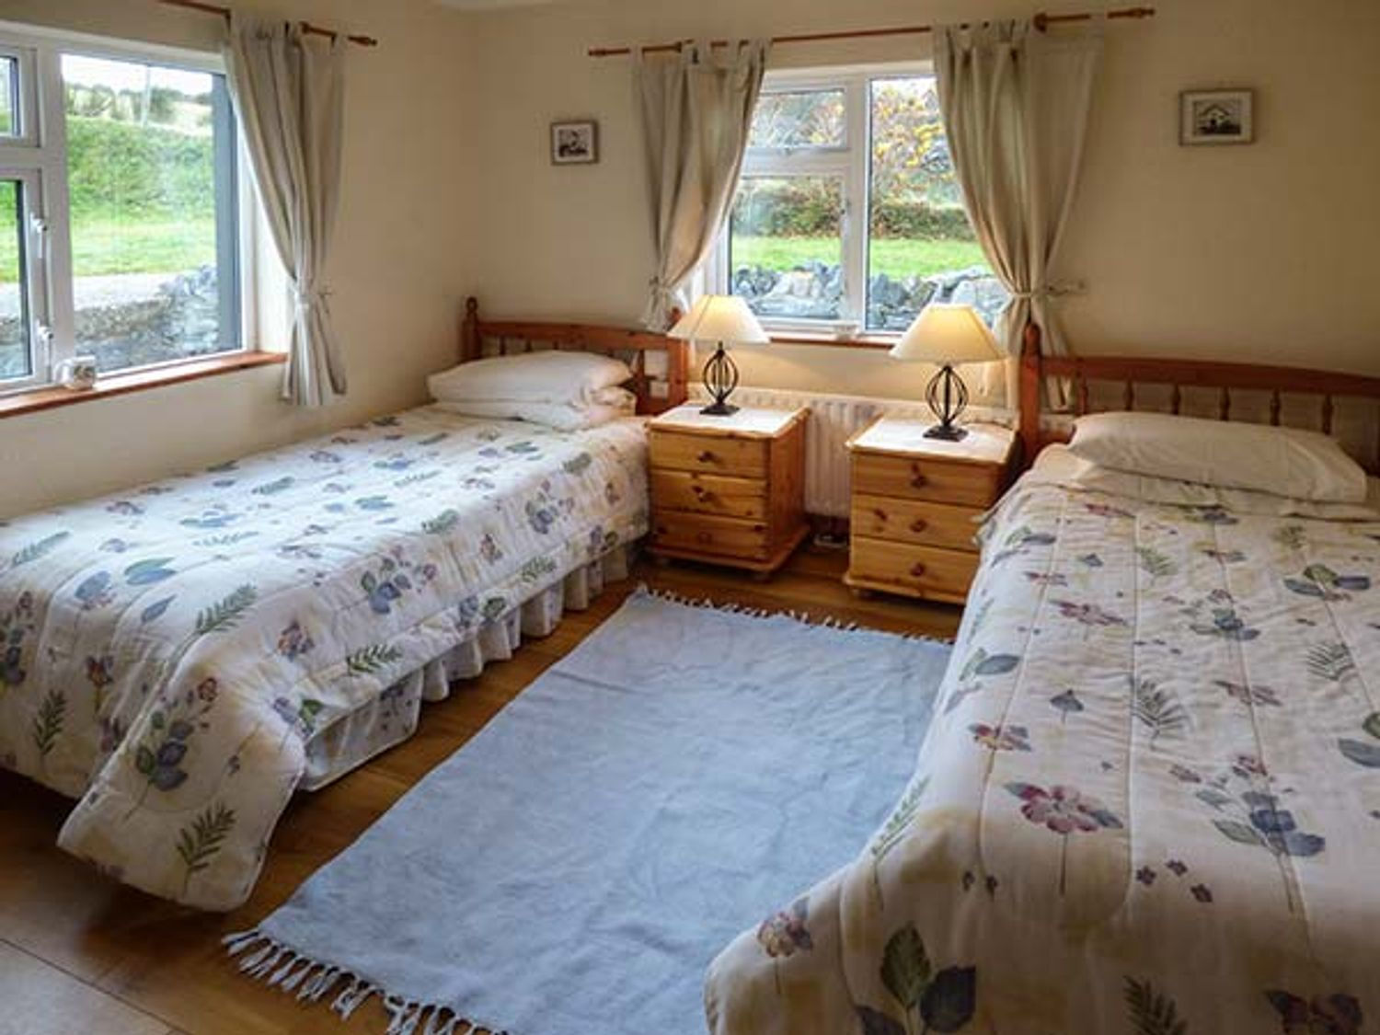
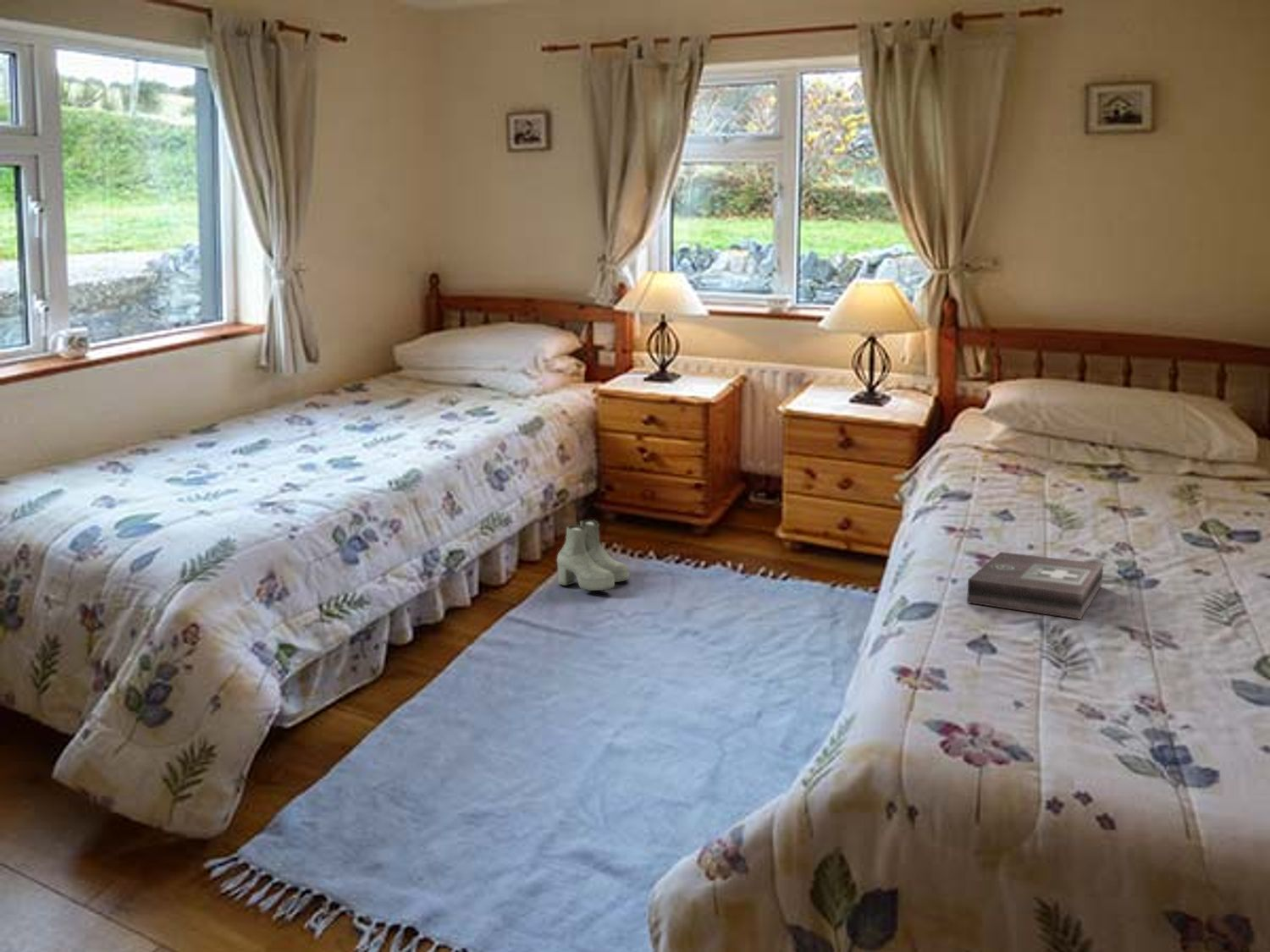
+ first aid kit [966,551,1104,620]
+ boots [556,519,631,592]
